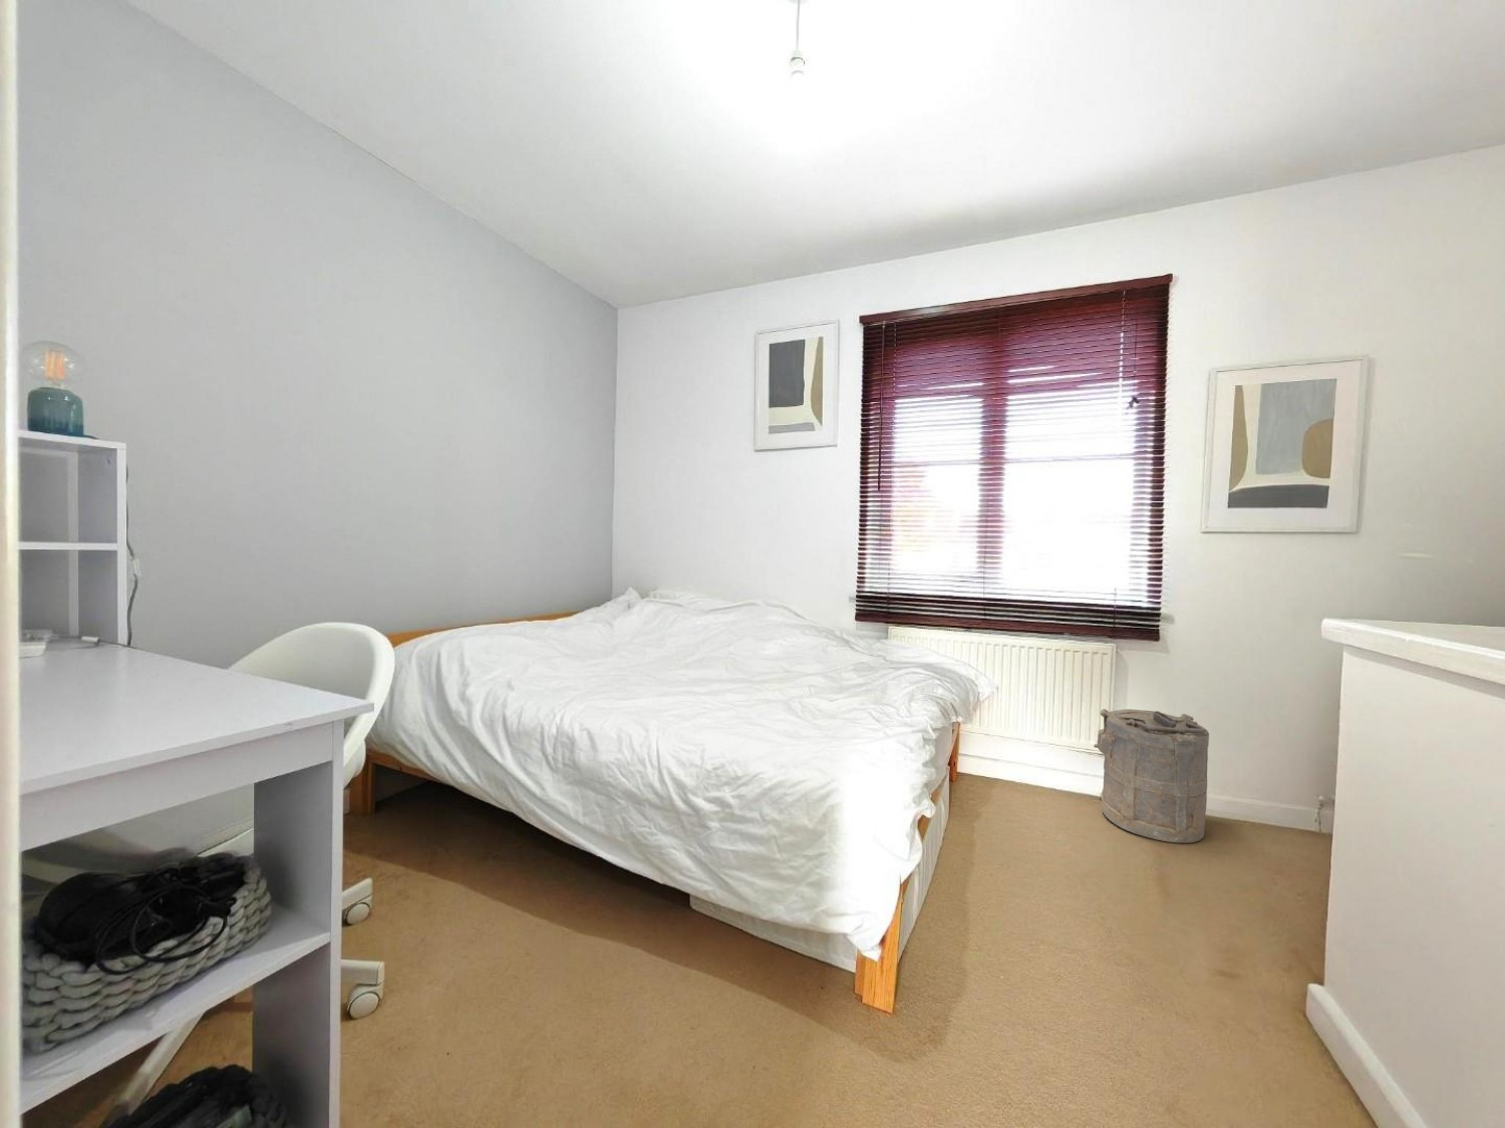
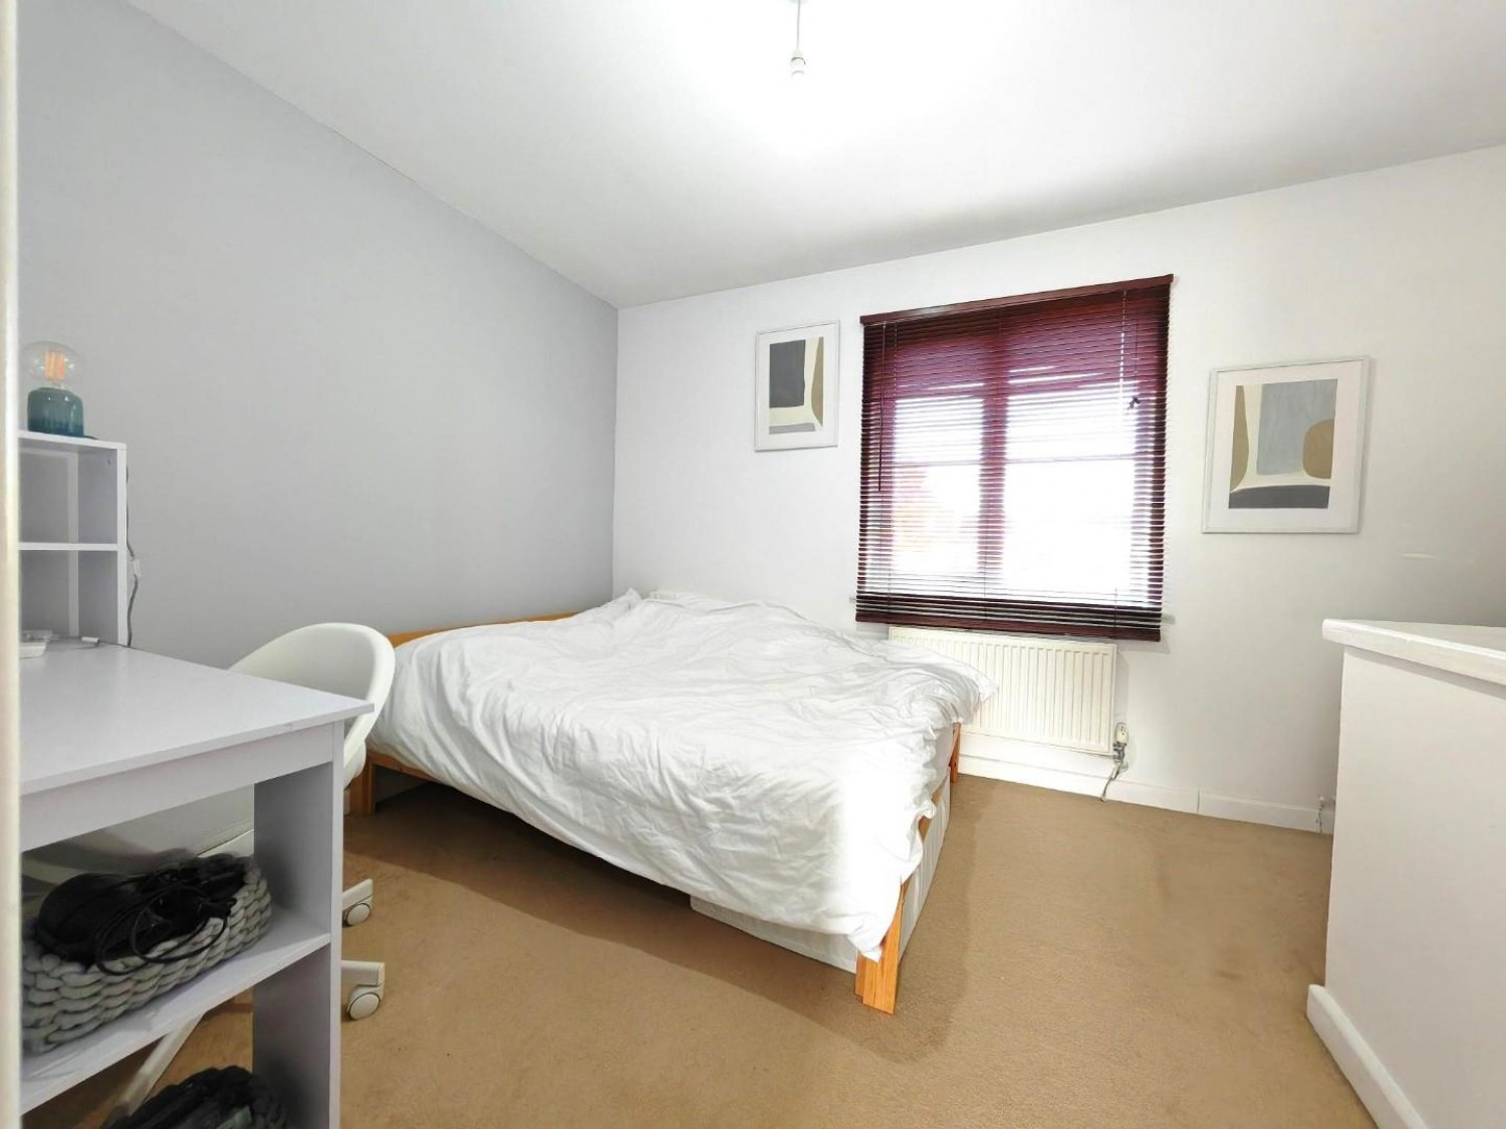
- laundry hamper [1093,707,1210,845]
